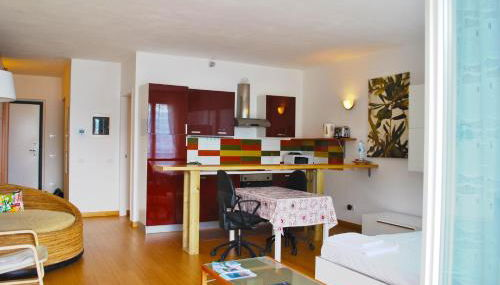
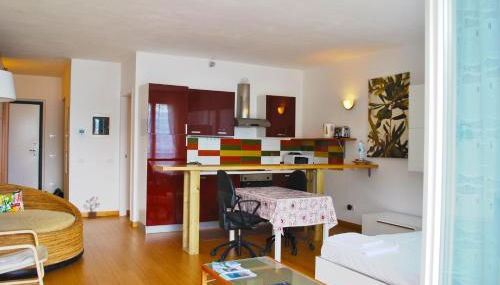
+ potted plant [82,195,102,220]
